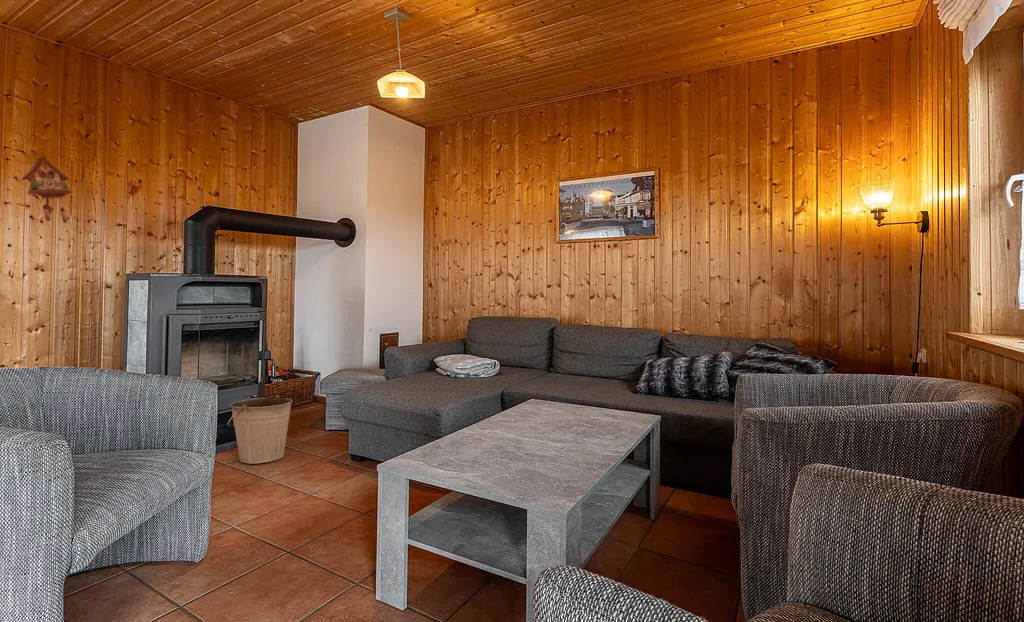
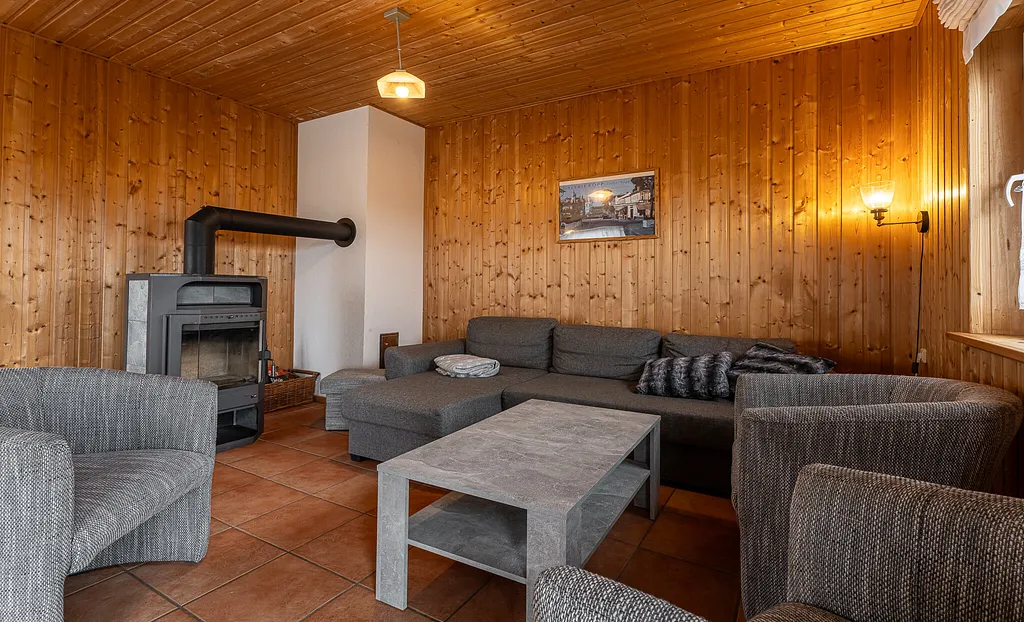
- bucket [227,394,293,465]
- cuckoo clock [19,154,71,224]
